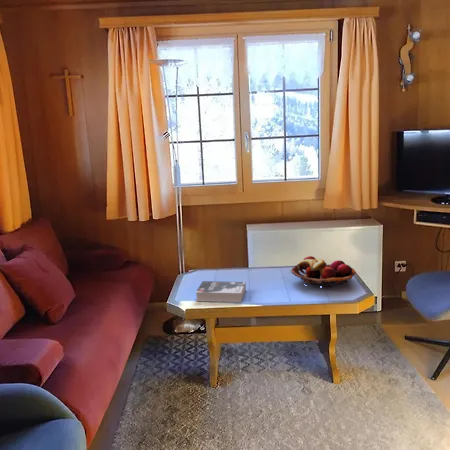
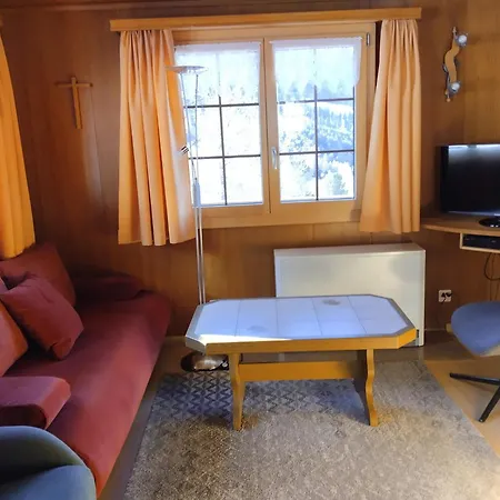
- book [195,280,247,303]
- fruit basket [290,255,357,288]
